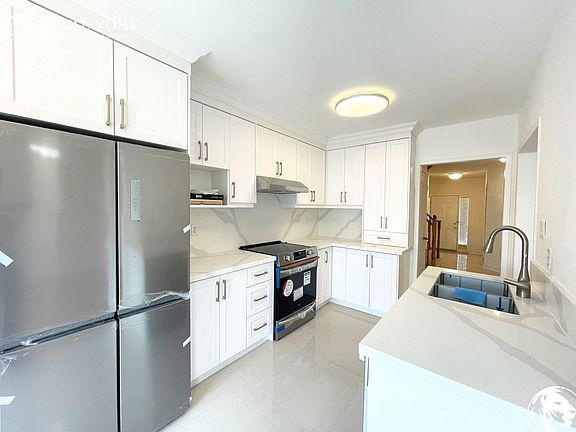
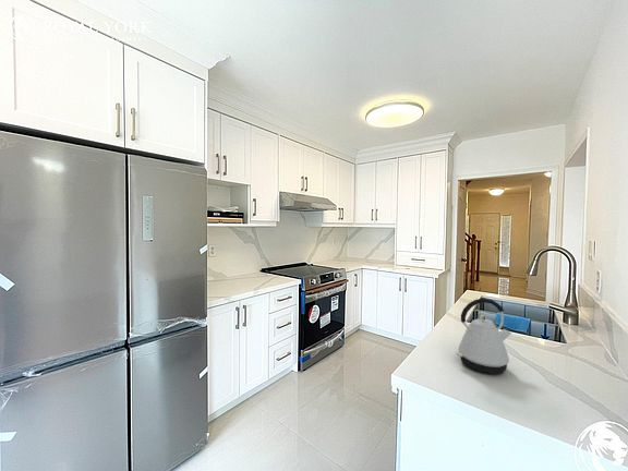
+ kettle [455,298,512,375]
